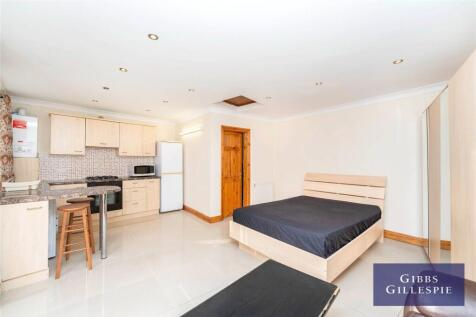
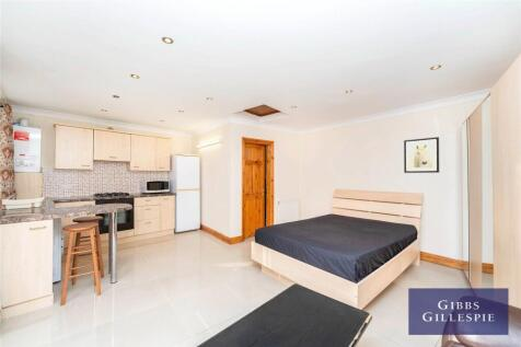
+ wall art [403,136,440,174]
